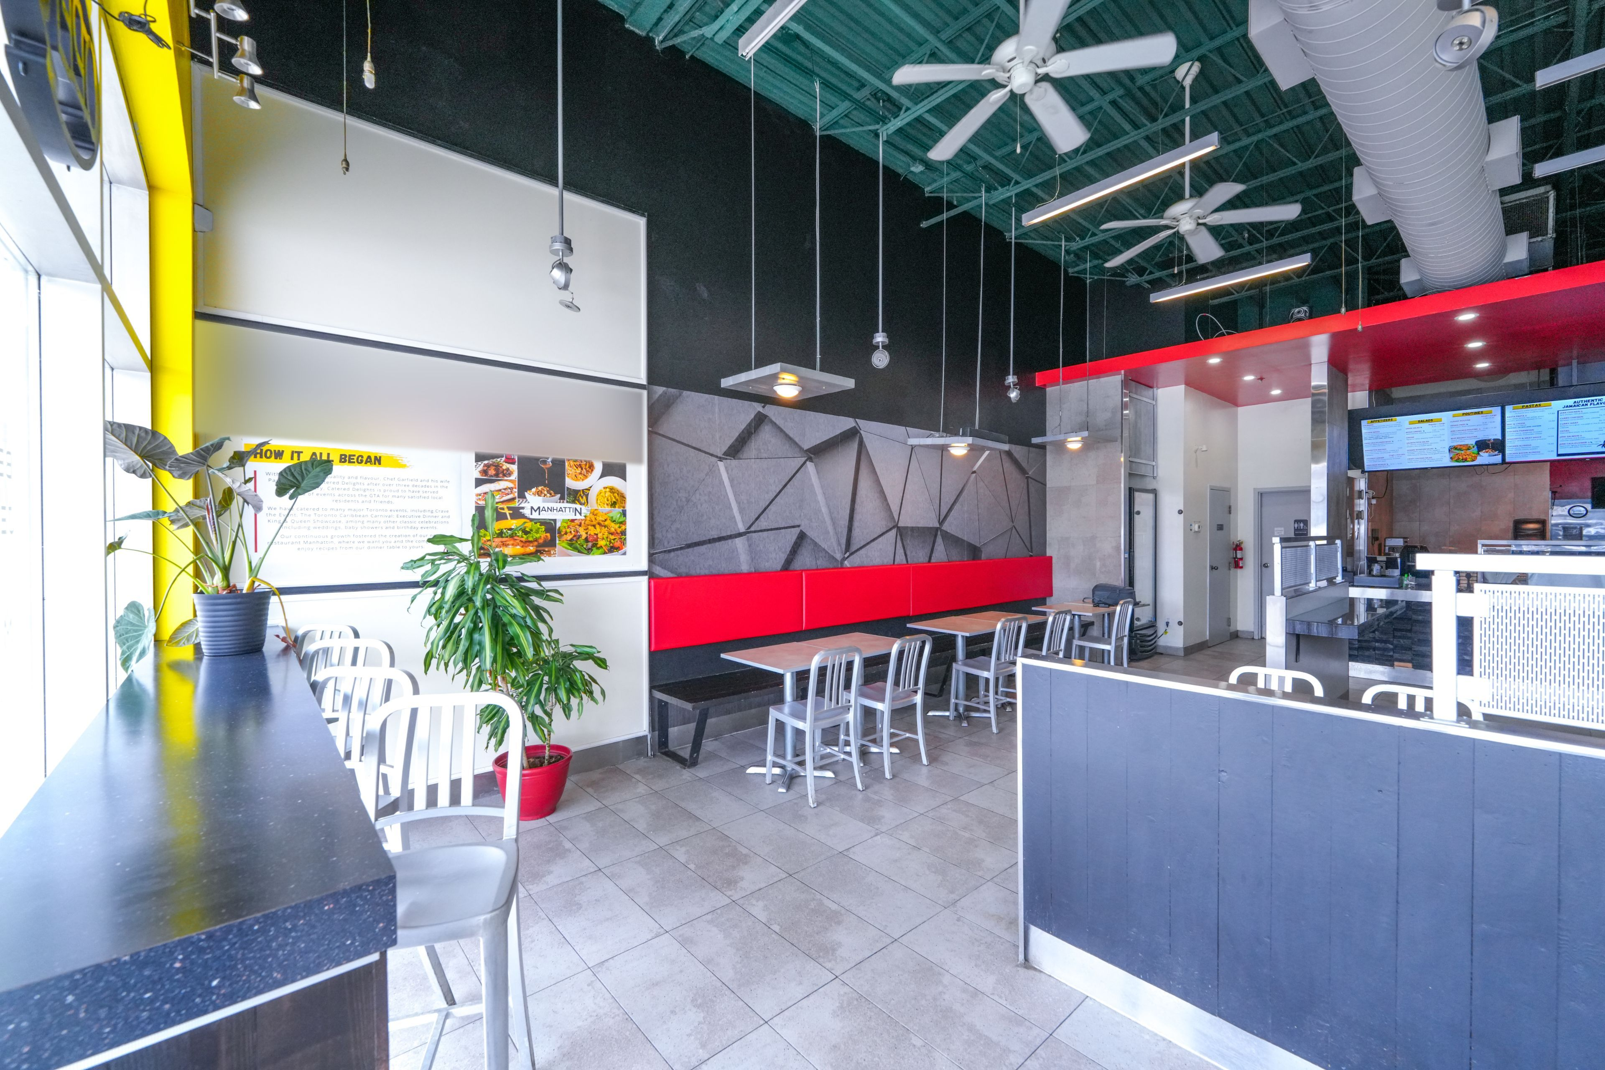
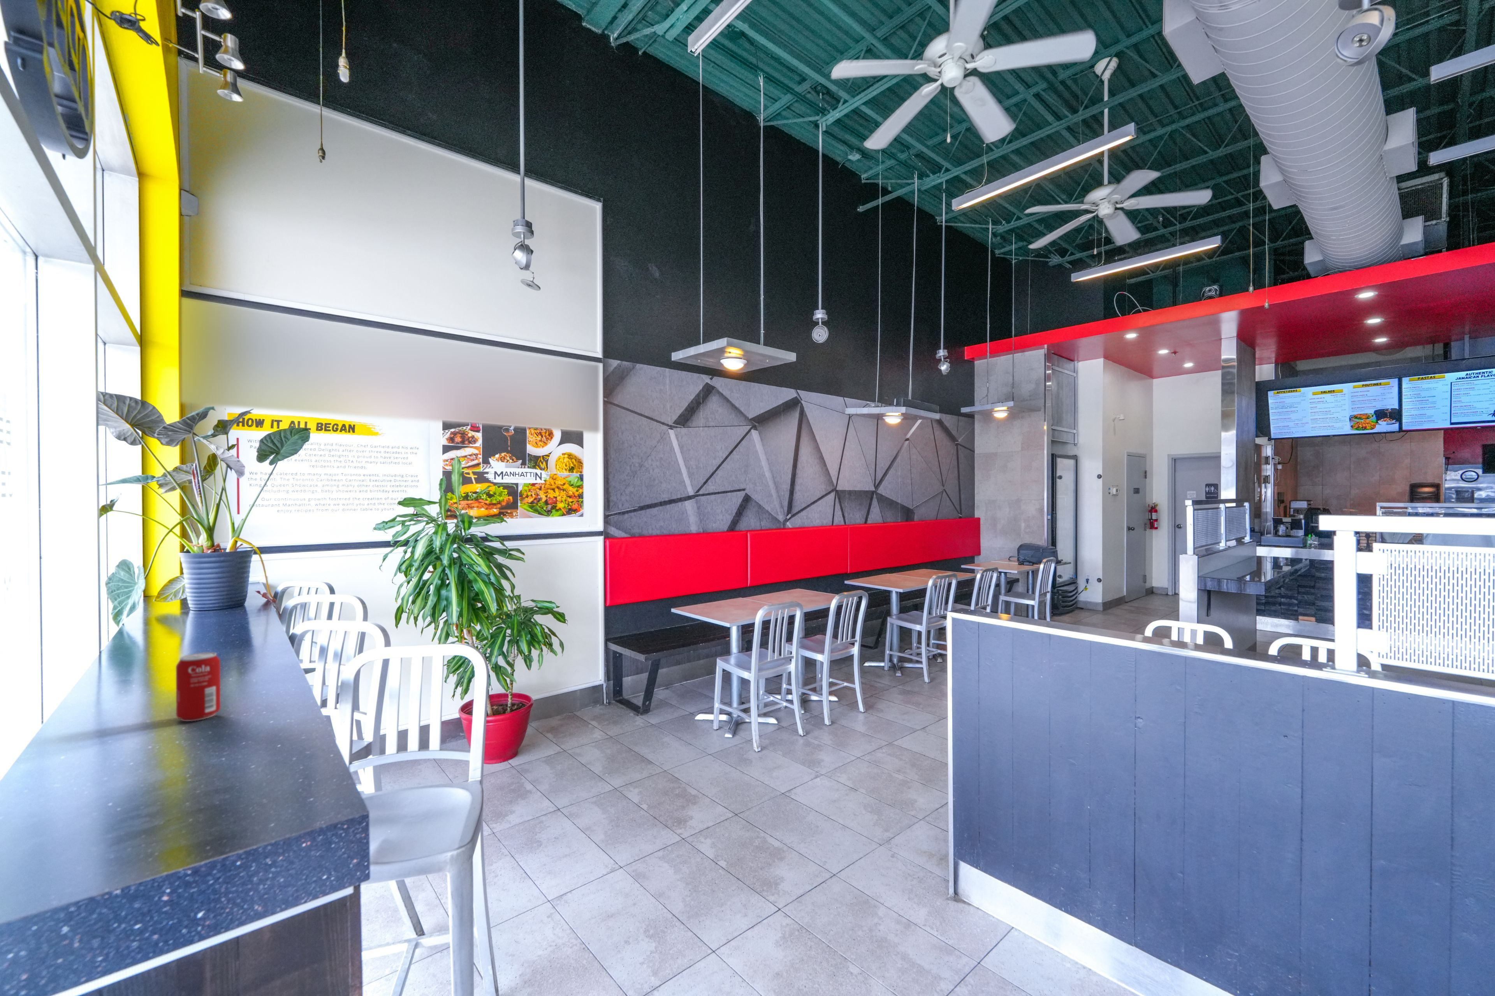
+ beverage can [176,651,220,721]
